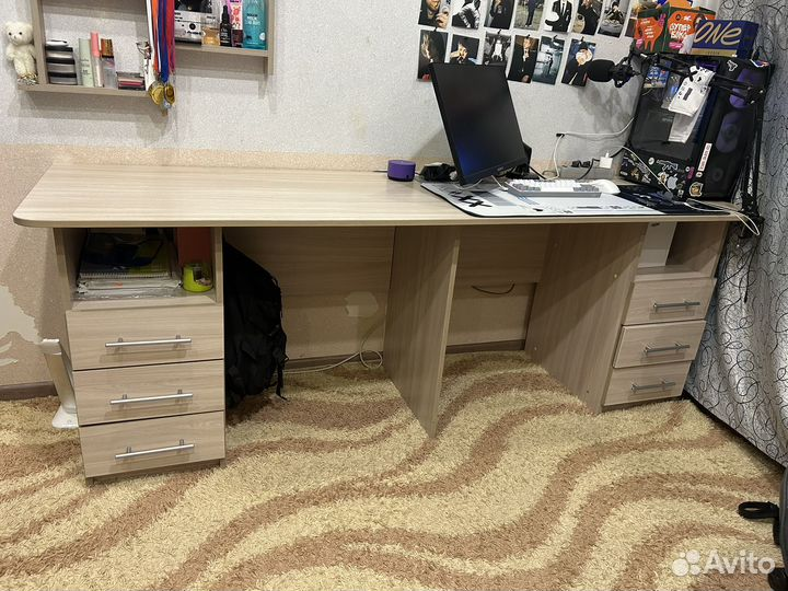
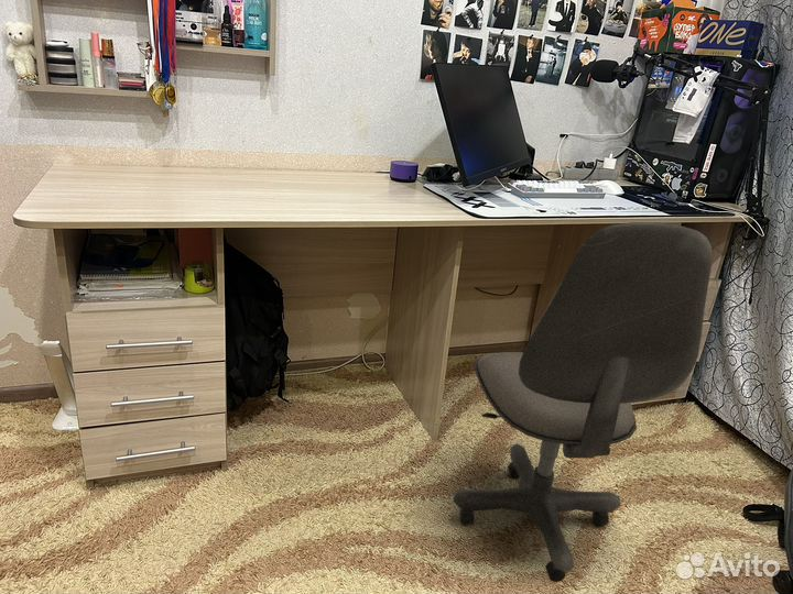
+ office chair [452,221,714,583]
